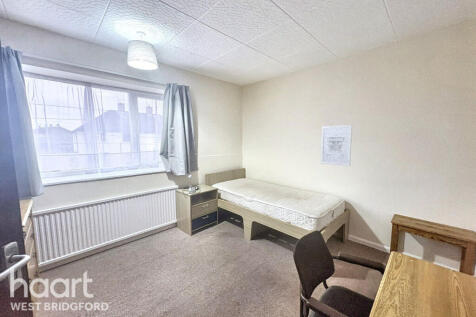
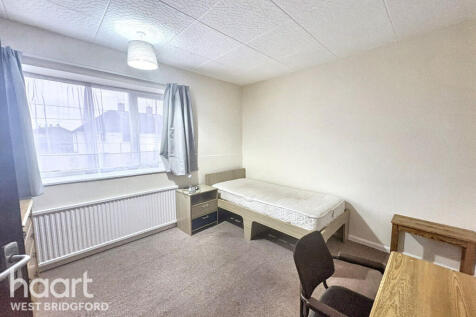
- wall art [320,124,353,167]
